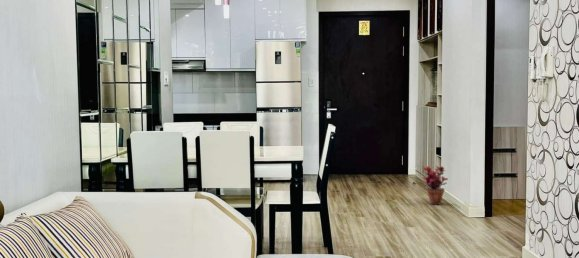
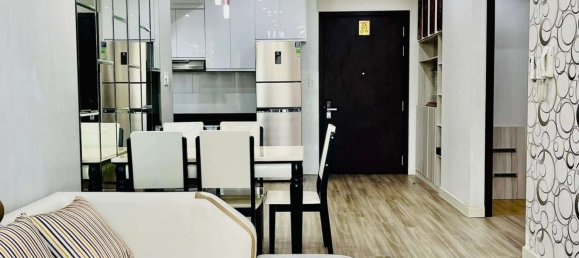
- potted plant [421,165,449,206]
